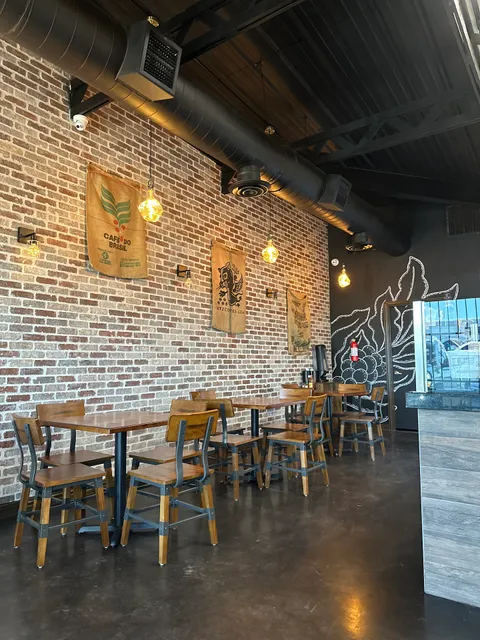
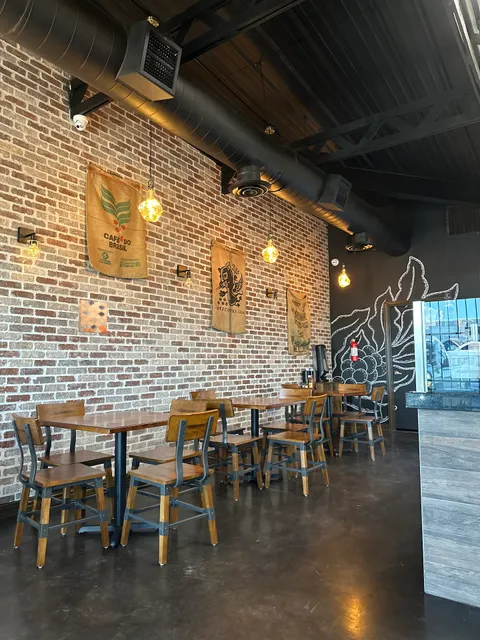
+ wall art [77,299,108,334]
